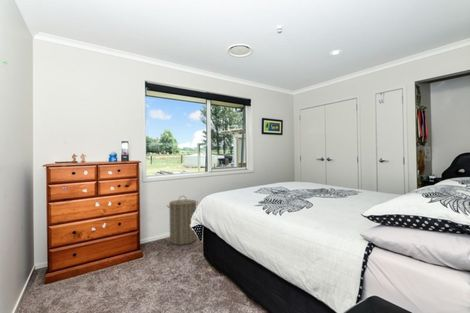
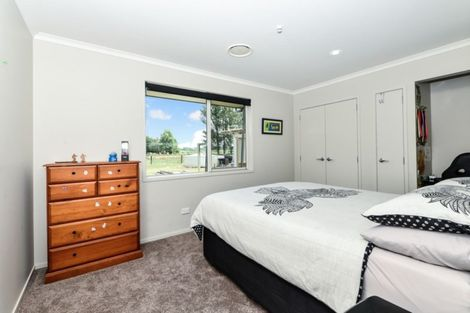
- laundry hamper [166,195,199,246]
